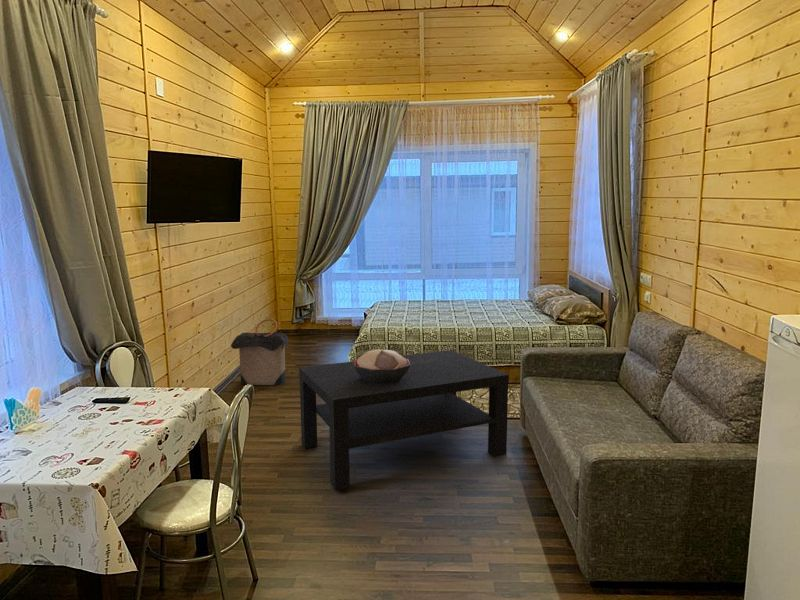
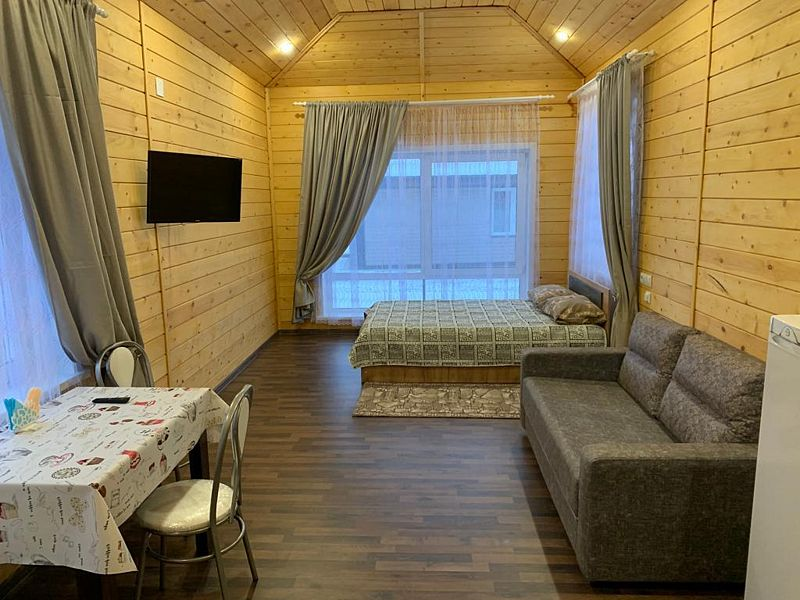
- coffee table [298,349,510,492]
- laundry hamper [230,318,290,386]
- decorative bowl [353,349,410,383]
